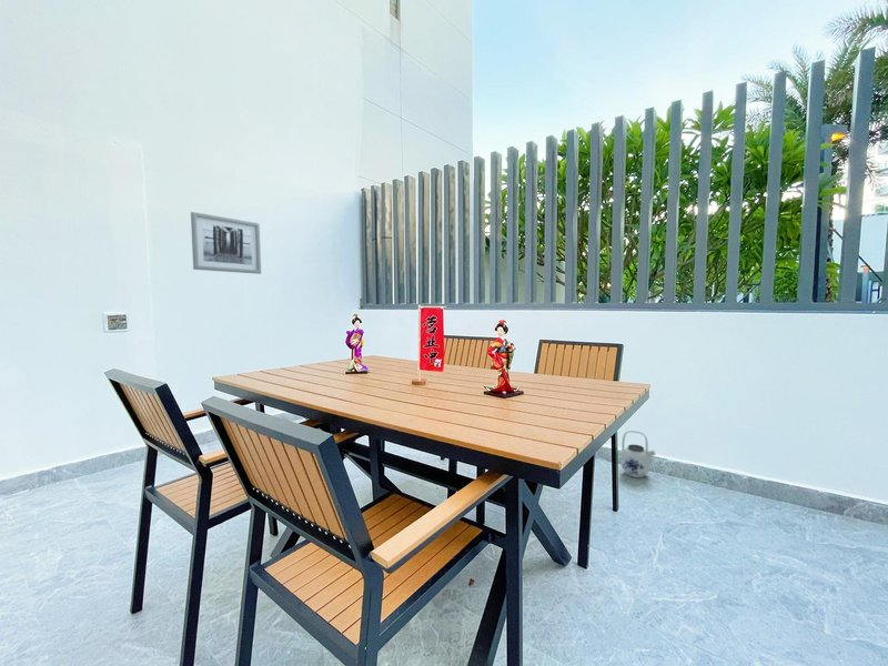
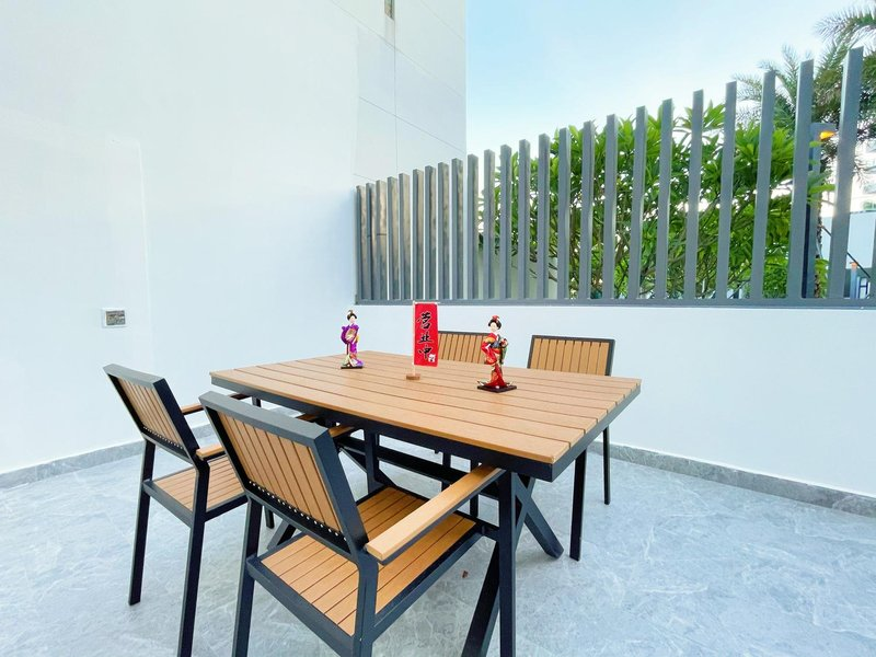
- wall art [190,211,262,275]
- teapot [620,430,656,478]
